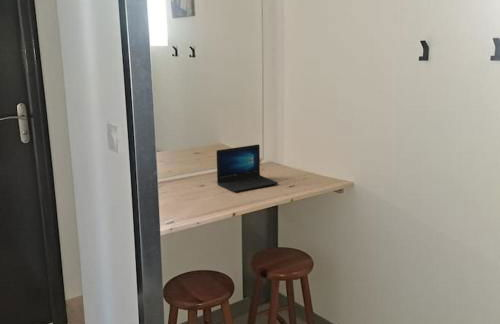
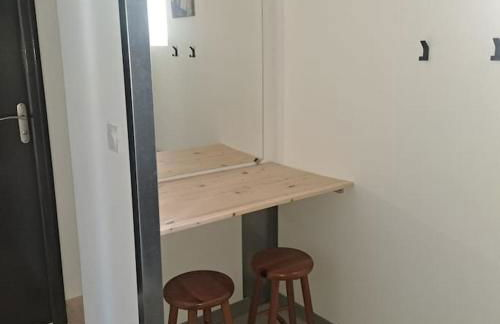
- laptop [216,143,279,193]
